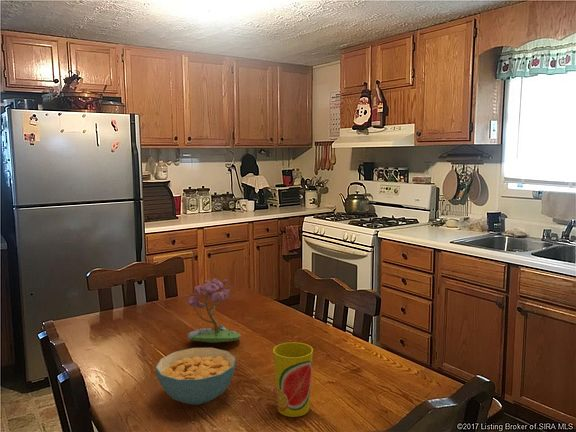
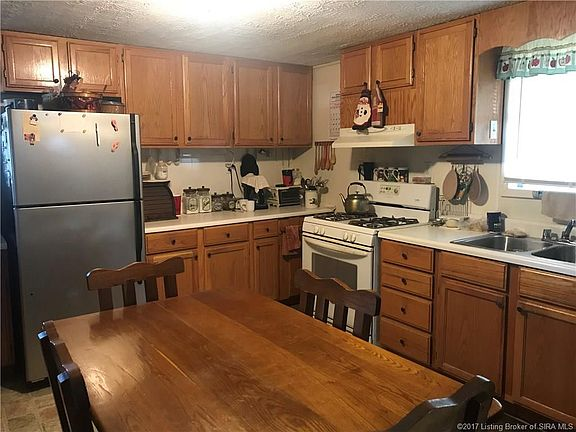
- cup [272,341,314,418]
- cereal bowl [155,347,237,406]
- flower arrangement [187,277,242,344]
